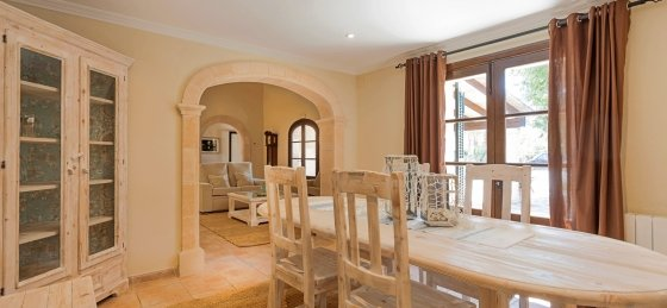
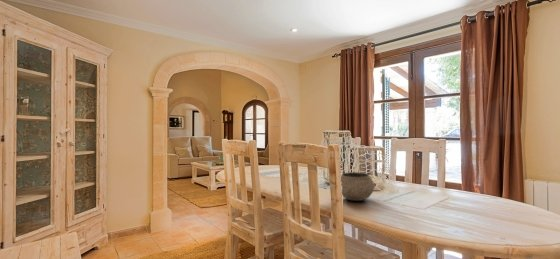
+ bowl [340,171,376,202]
